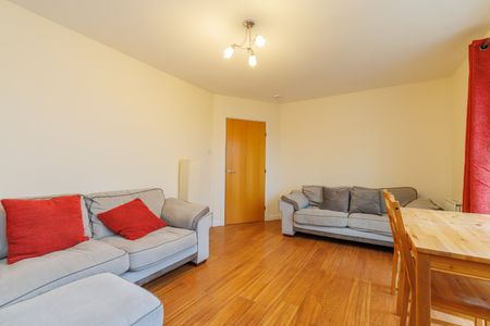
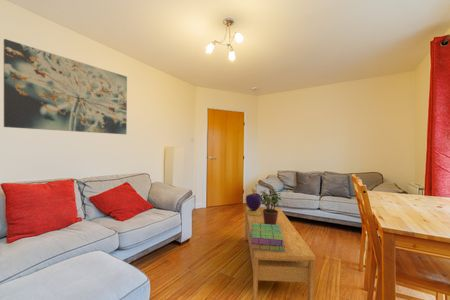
+ potted plant [259,187,282,225]
+ wall art [3,38,128,135]
+ coffee table [244,206,316,300]
+ decorative container [245,186,263,216]
+ stack of books [250,223,285,252]
